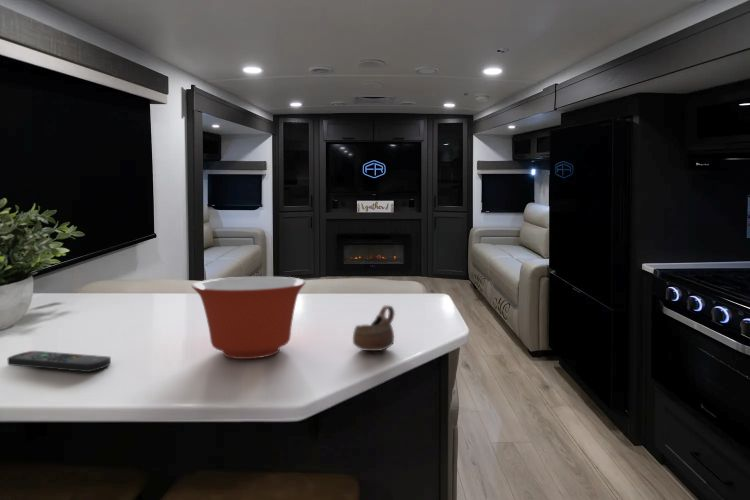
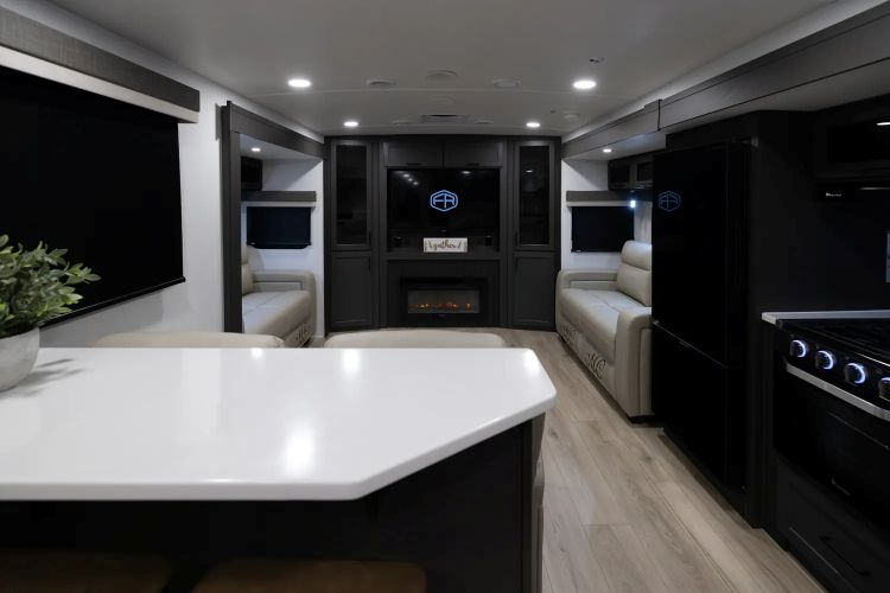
- remote control [7,350,112,373]
- mixing bowl [191,276,307,360]
- cup [352,304,396,352]
